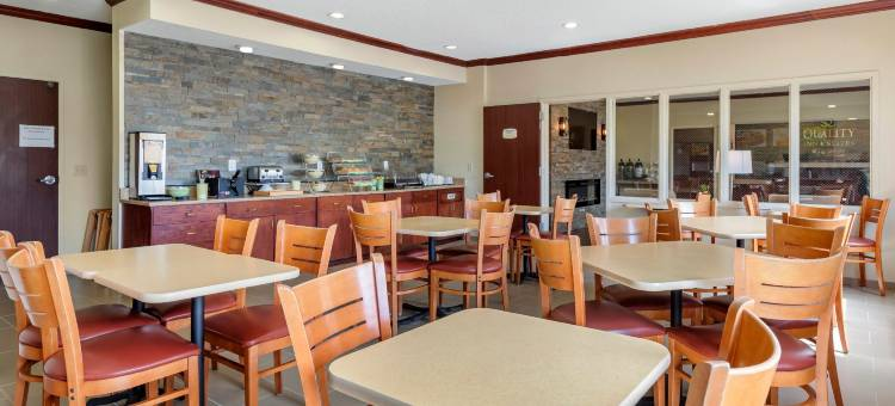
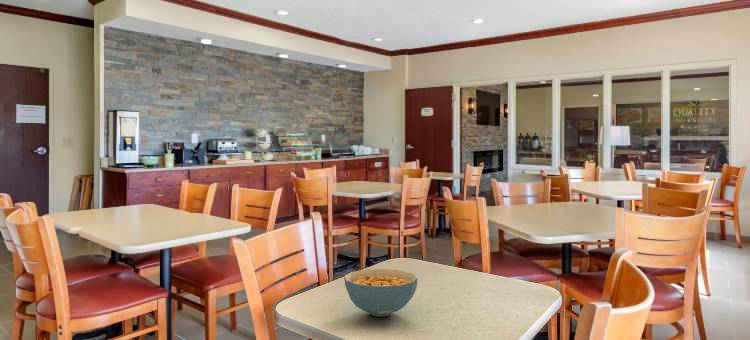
+ cereal bowl [343,268,419,317]
